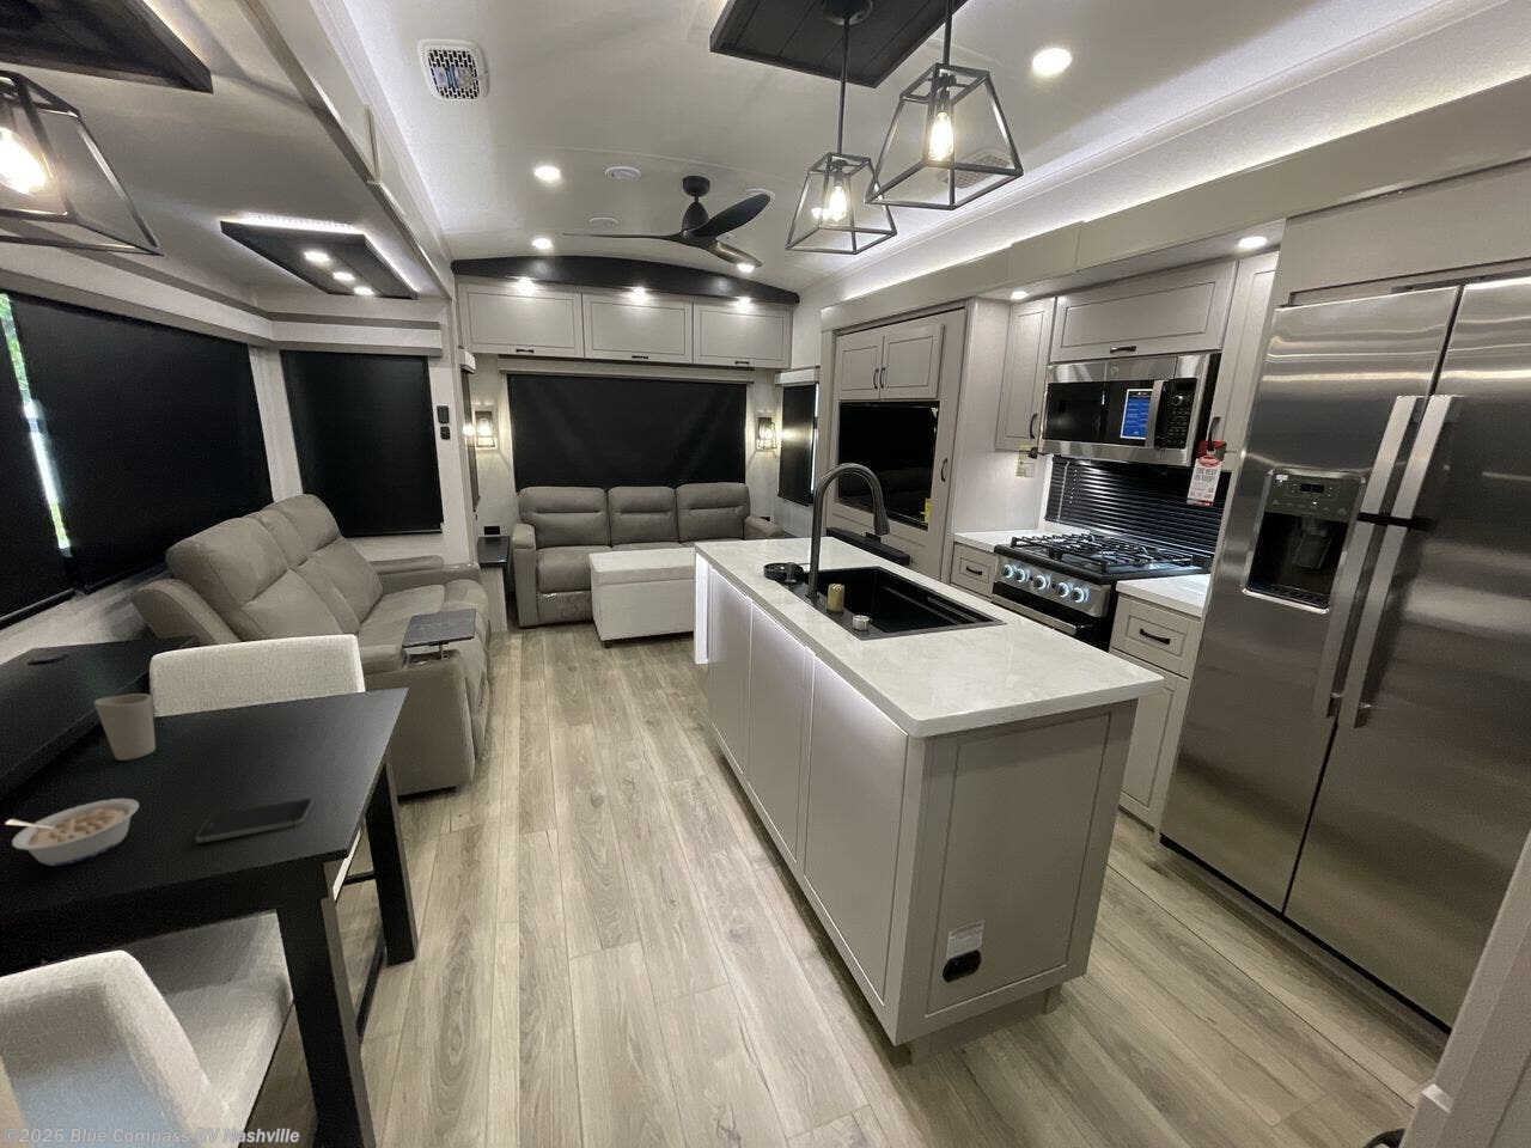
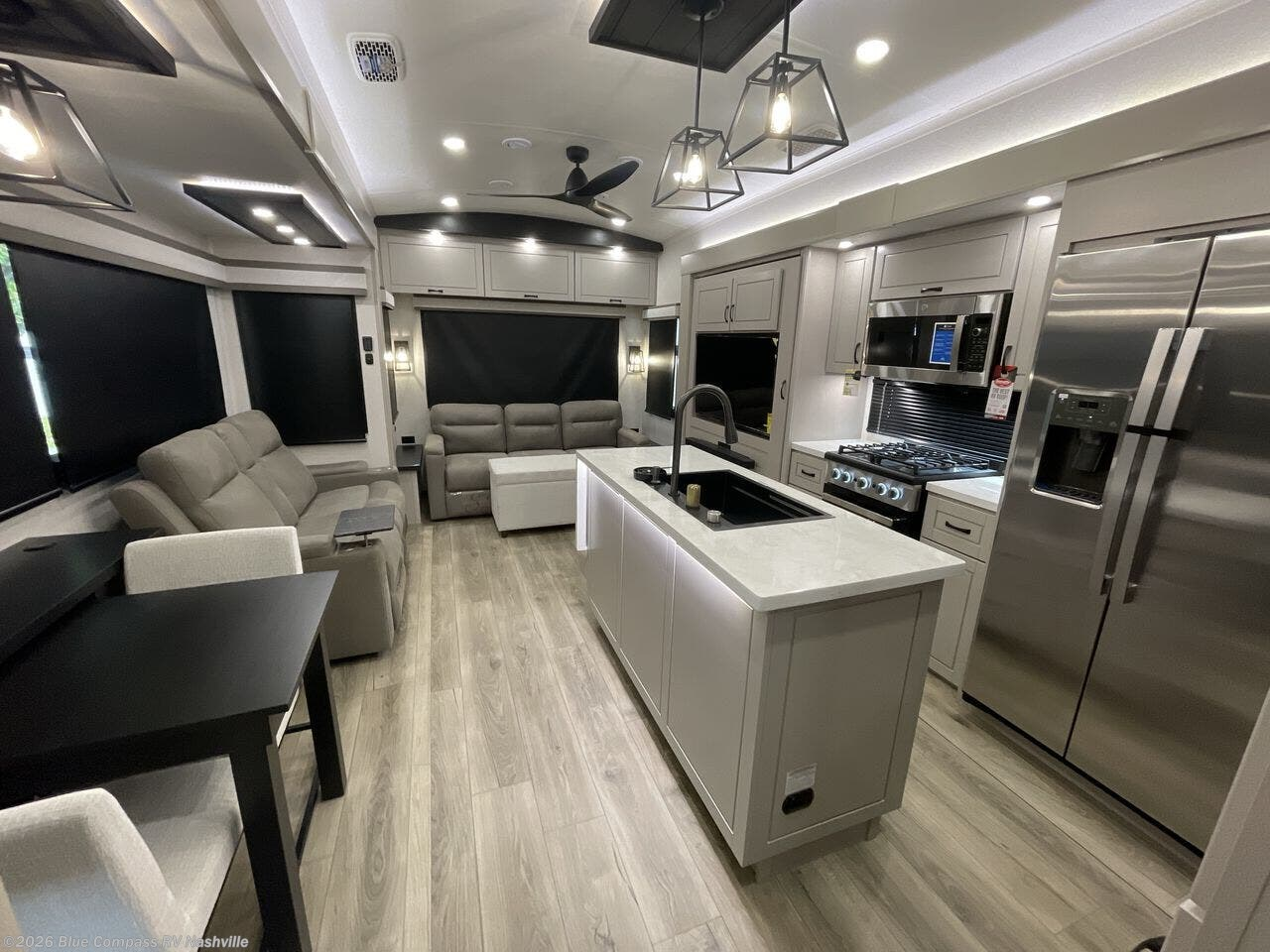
- cup [93,692,157,762]
- smartphone [194,797,315,844]
- legume [4,797,140,867]
